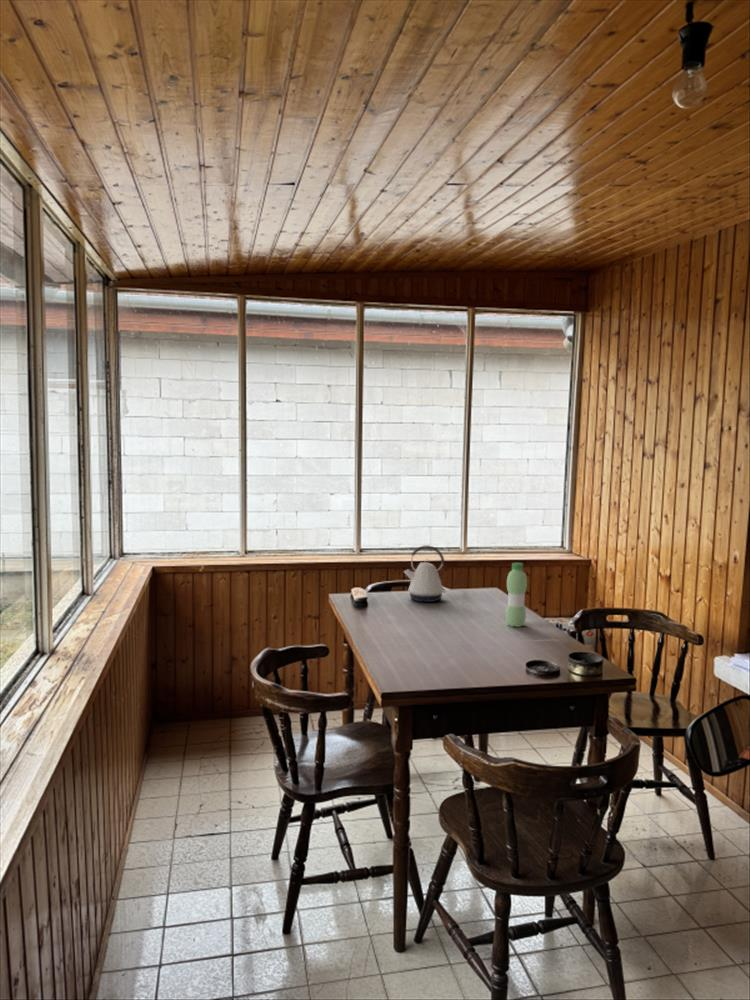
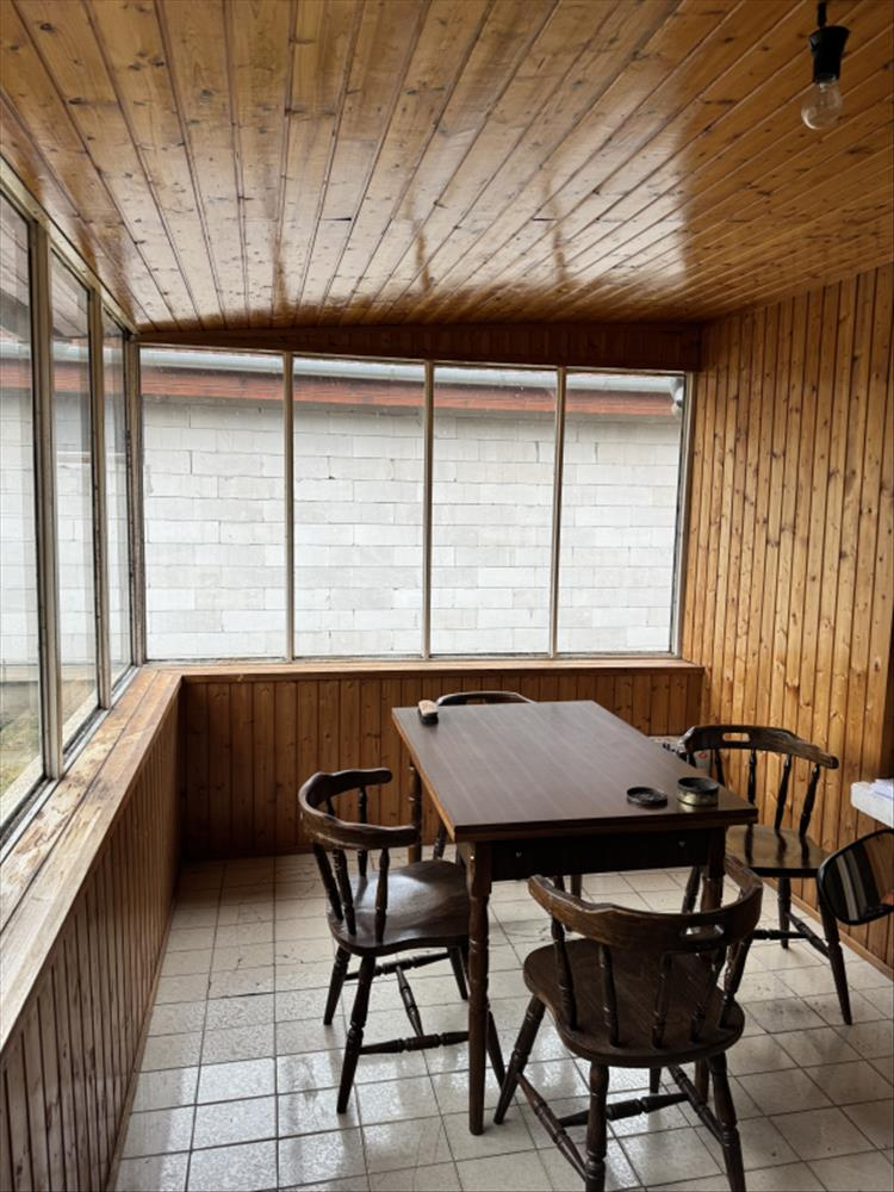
- water bottle [505,562,528,628]
- kettle [403,544,447,603]
